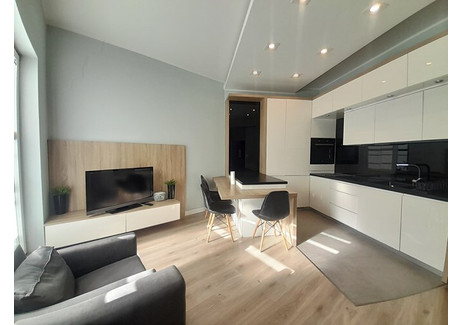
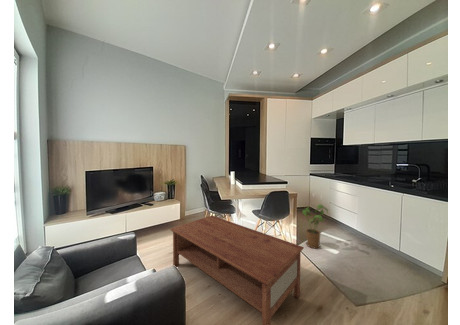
+ coffee table [169,215,305,325]
+ house plant [301,203,330,249]
